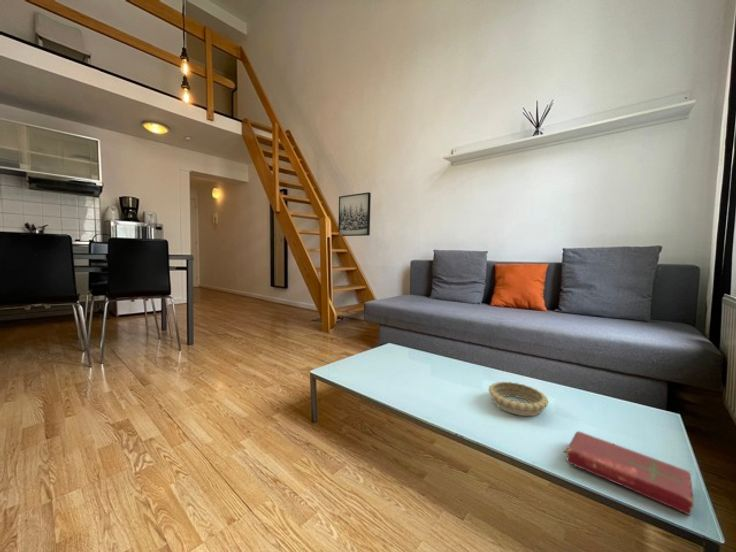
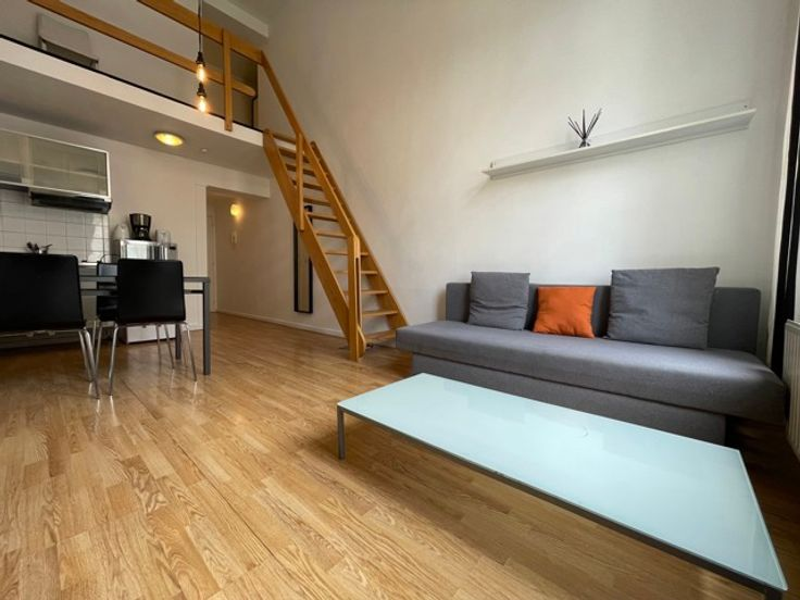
- decorative bowl [487,381,550,417]
- wall art [337,191,372,237]
- book [563,430,695,516]
